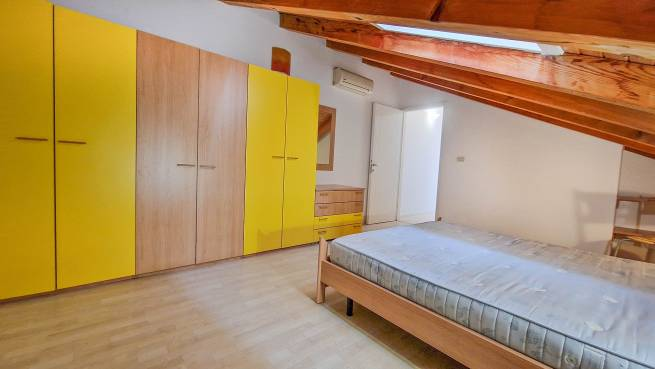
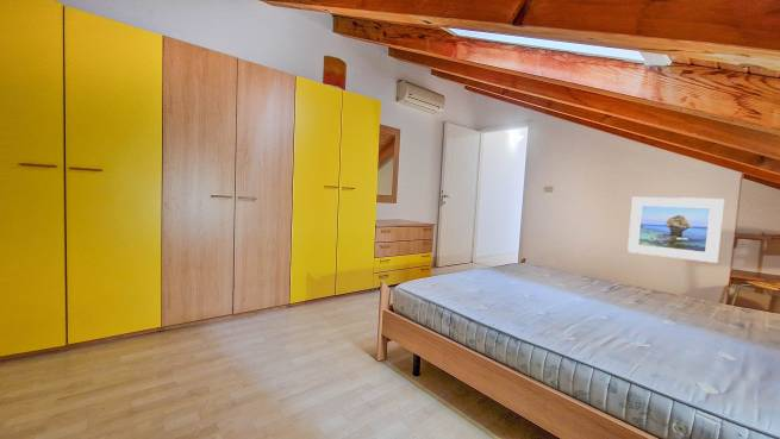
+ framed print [626,196,725,264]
